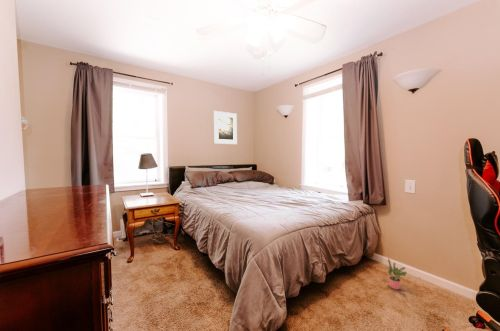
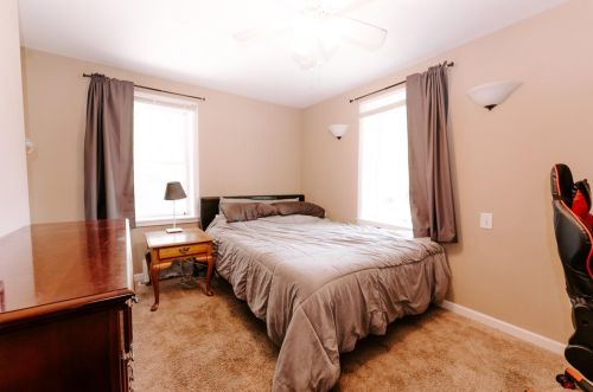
- potted plant [387,258,408,291]
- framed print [213,110,238,145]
